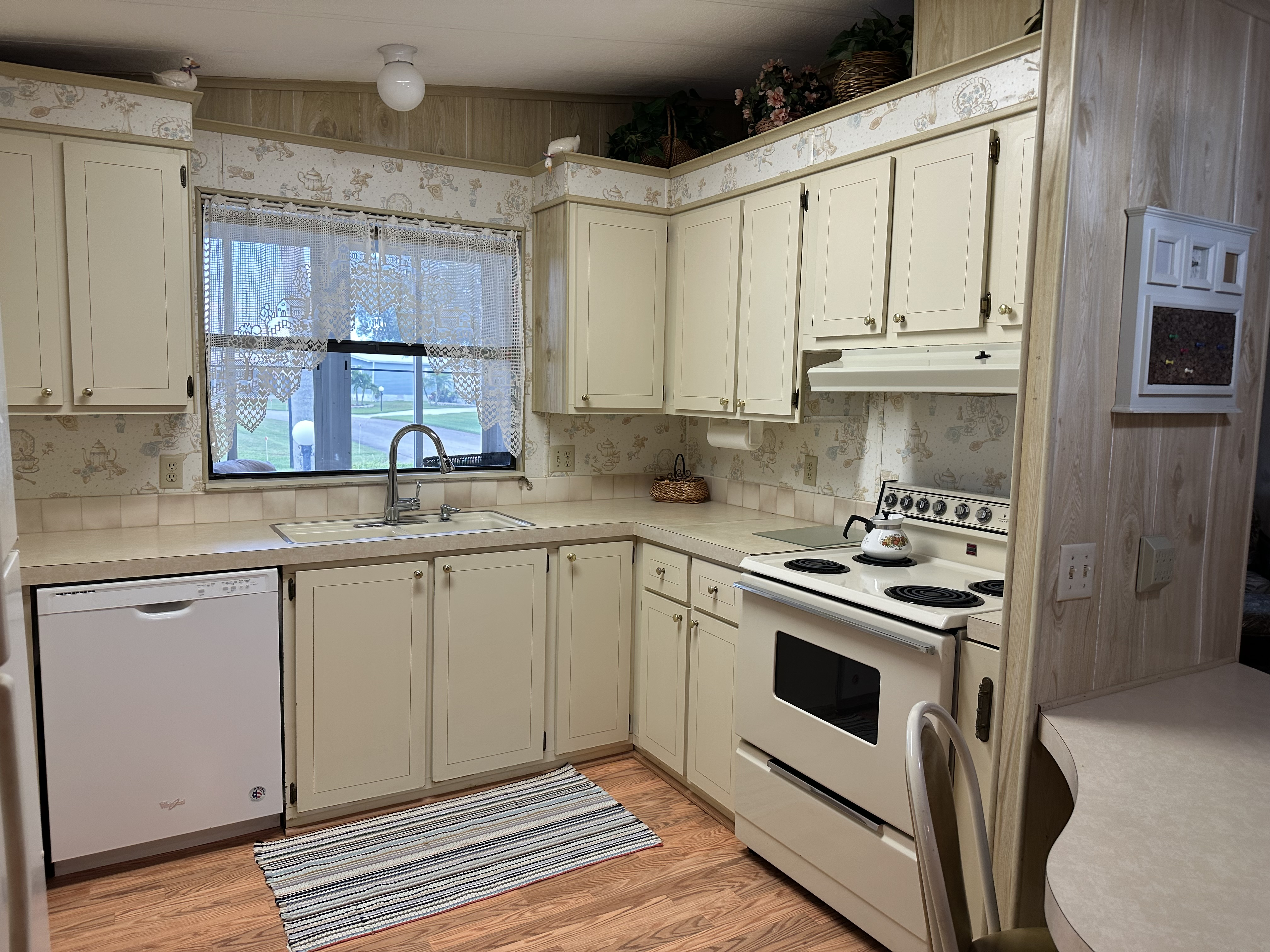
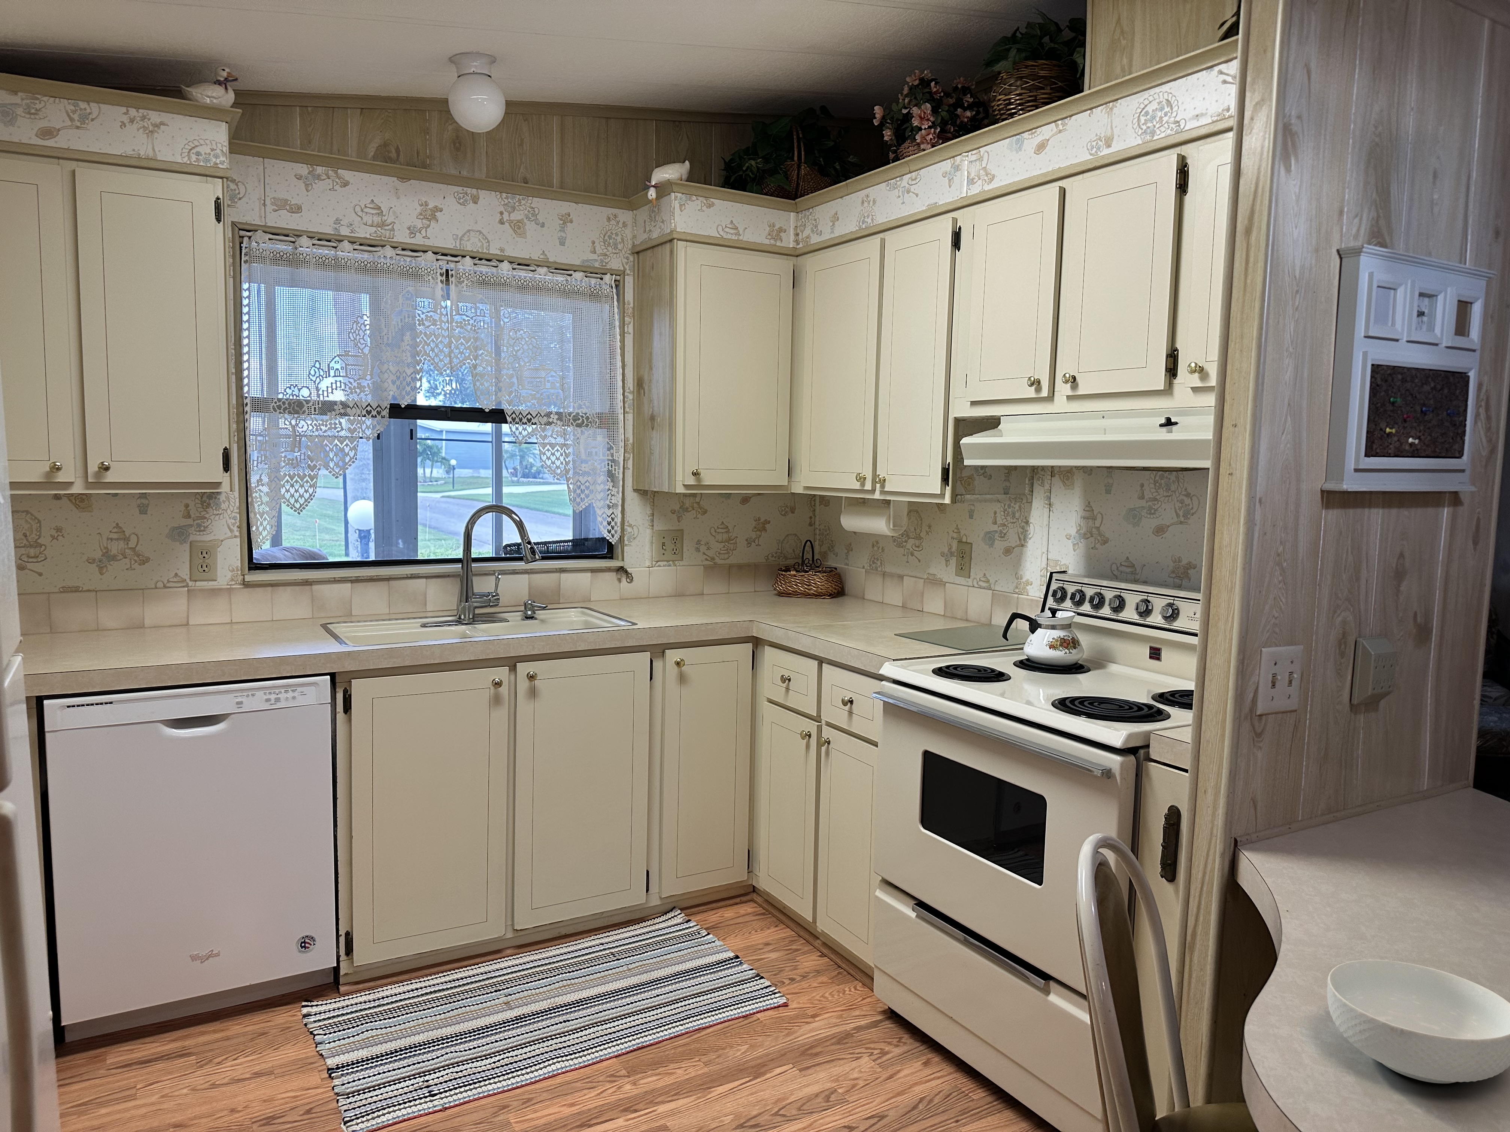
+ cereal bowl [1327,960,1510,1084]
